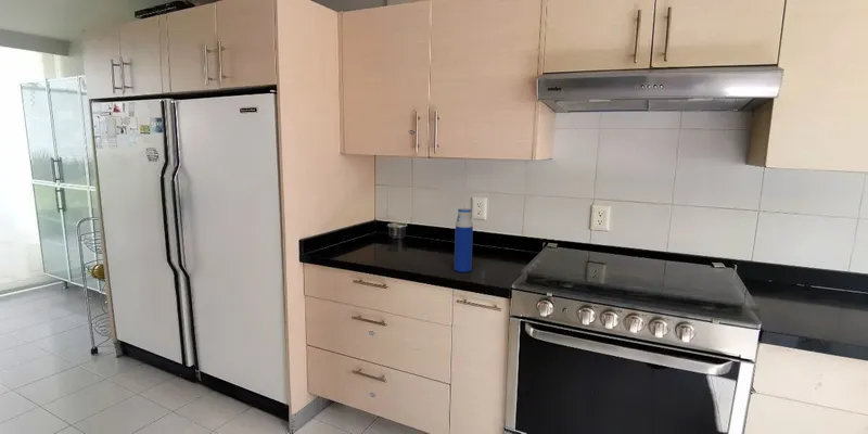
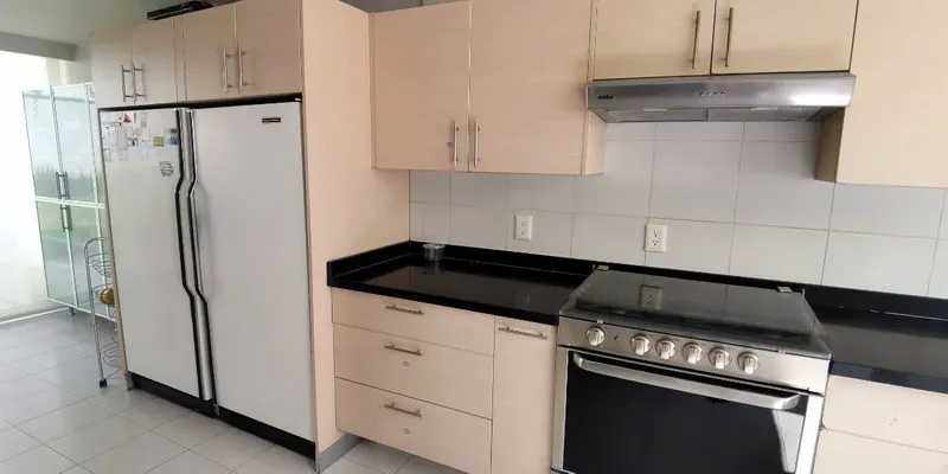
- water bottle [454,207,474,273]
